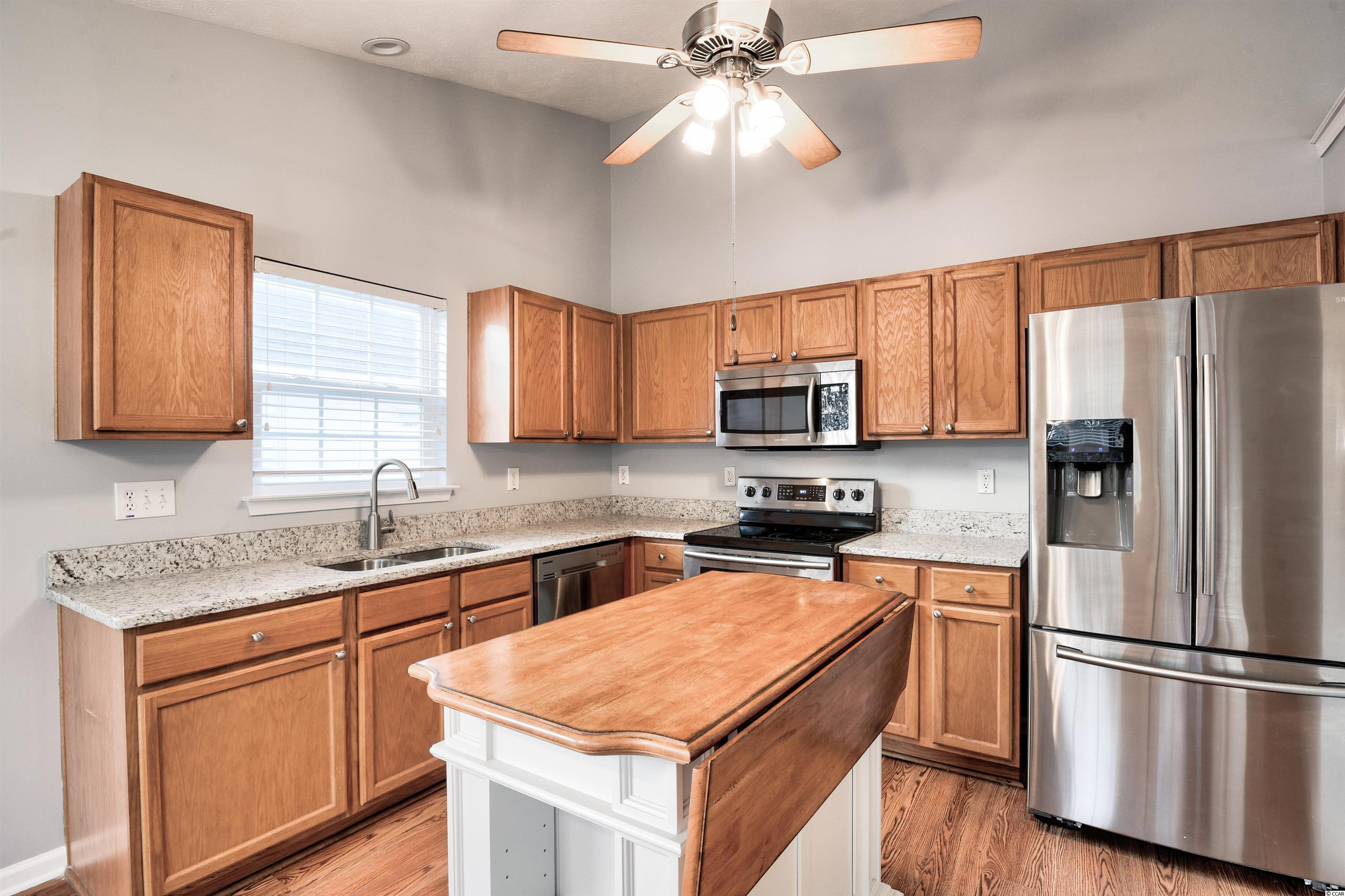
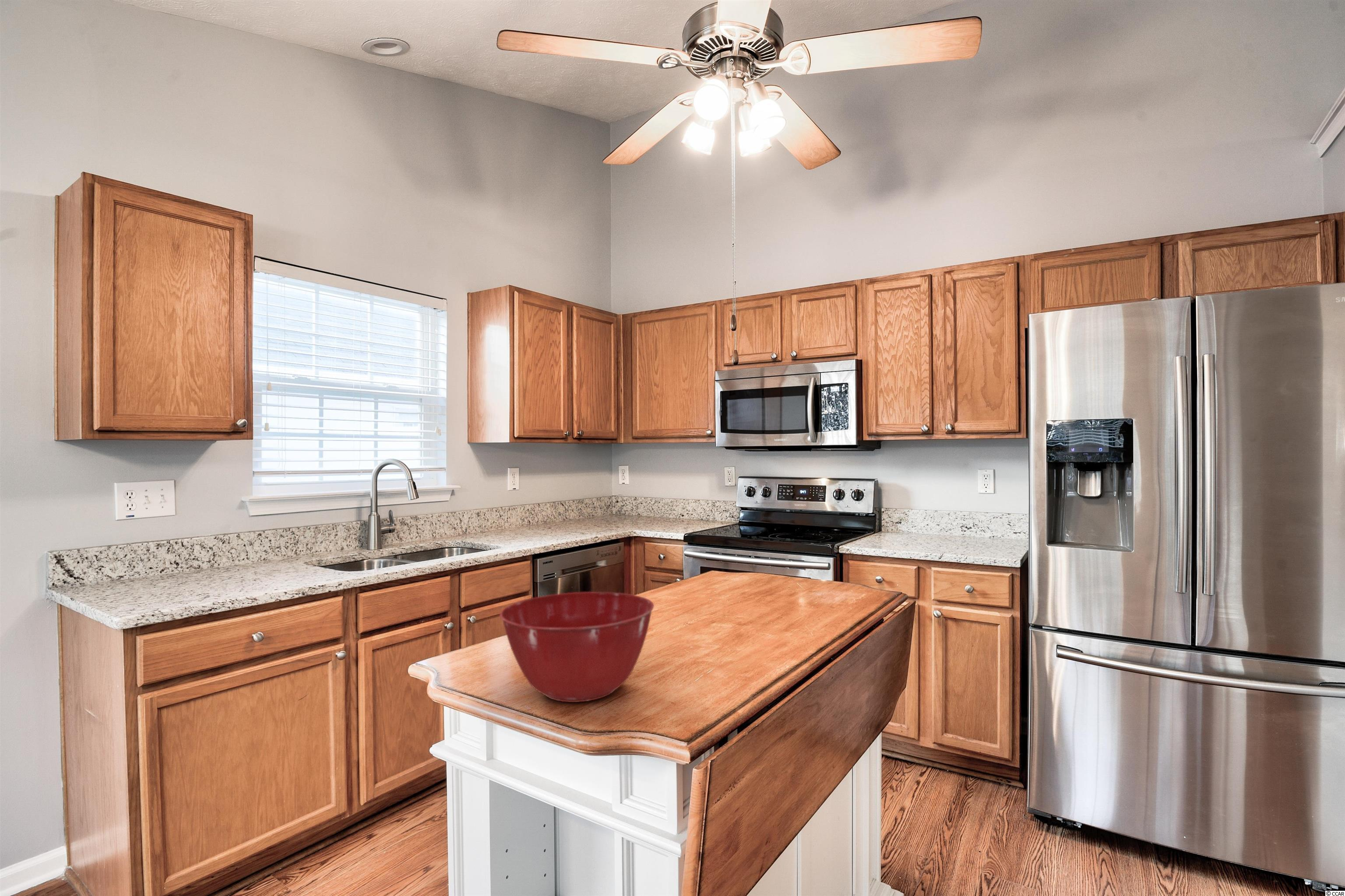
+ mixing bowl [500,591,655,703]
